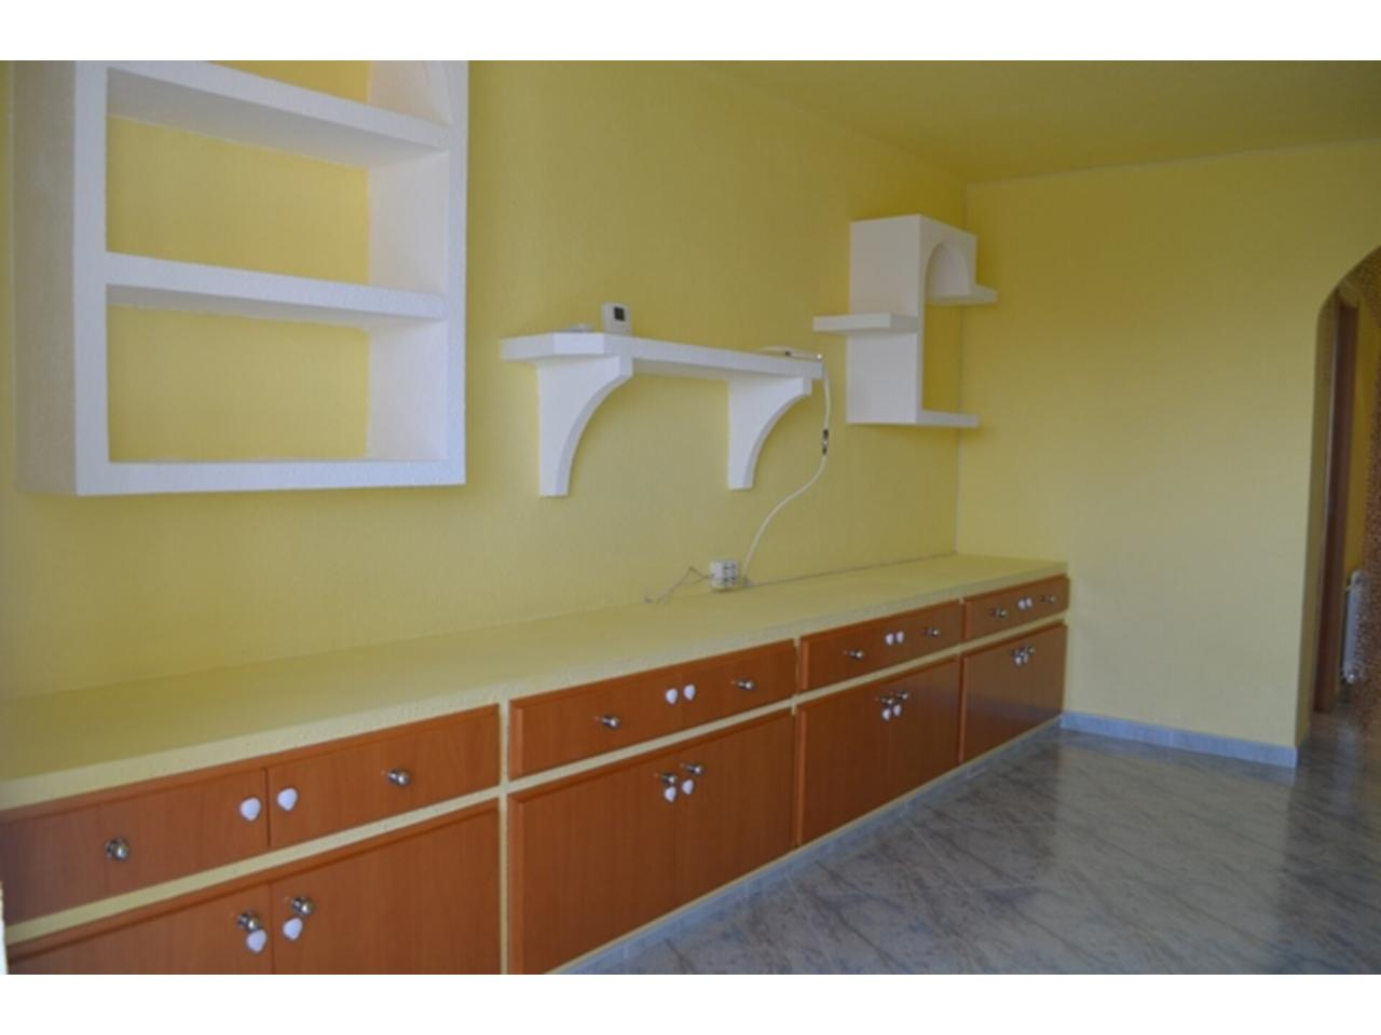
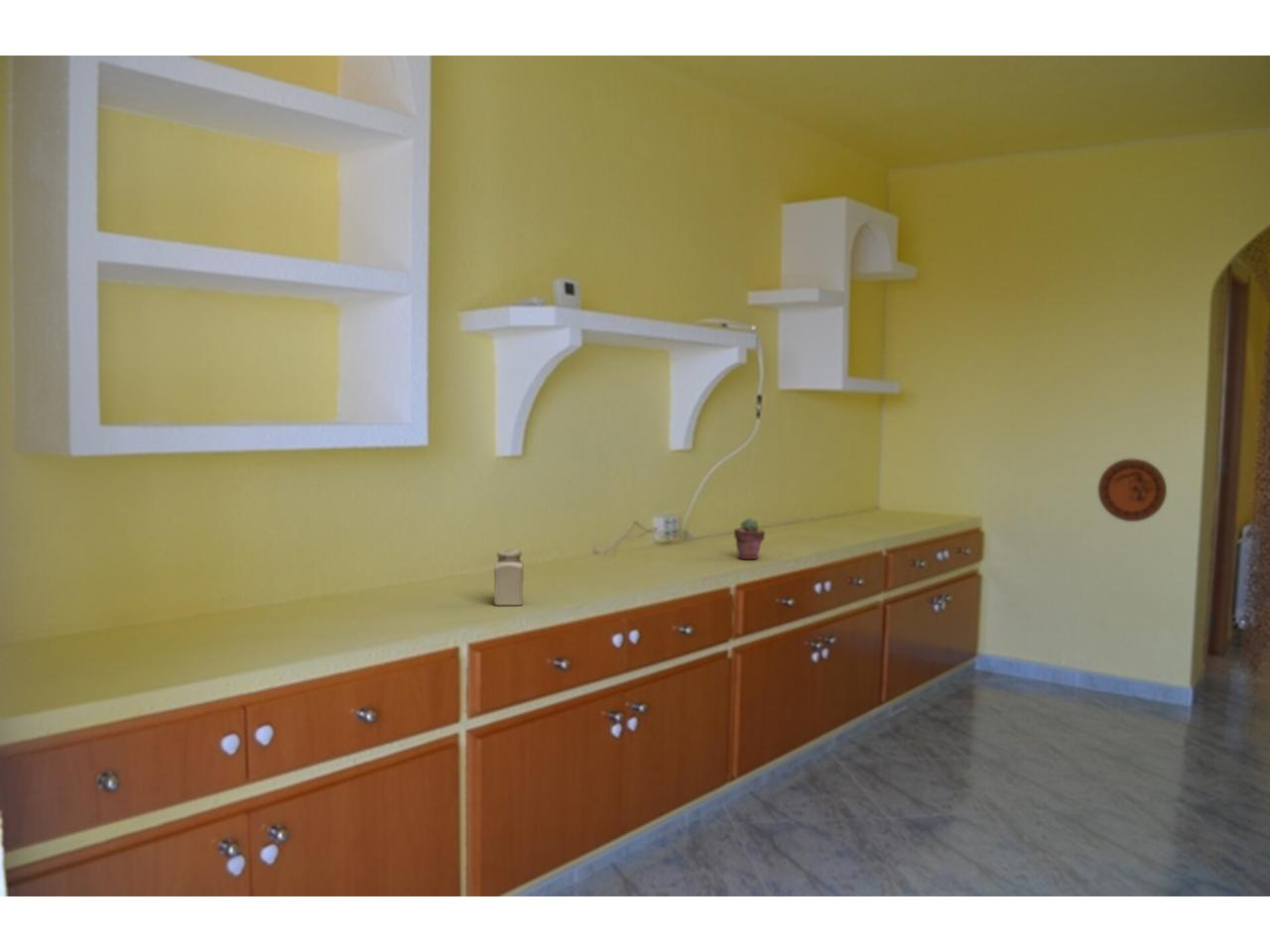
+ decorative plate [1097,458,1168,523]
+ potted succulent [733,518,766,560]
+ salt shaker [493,548,524,606]
